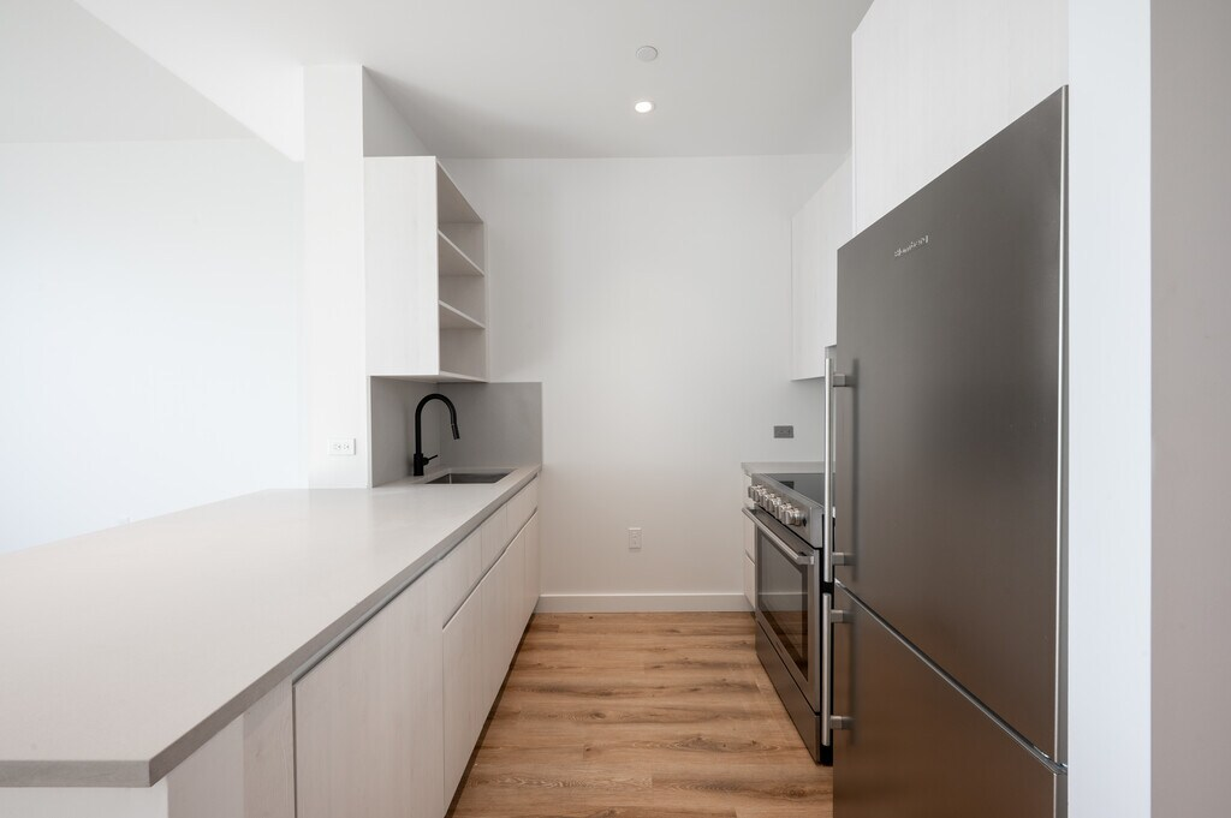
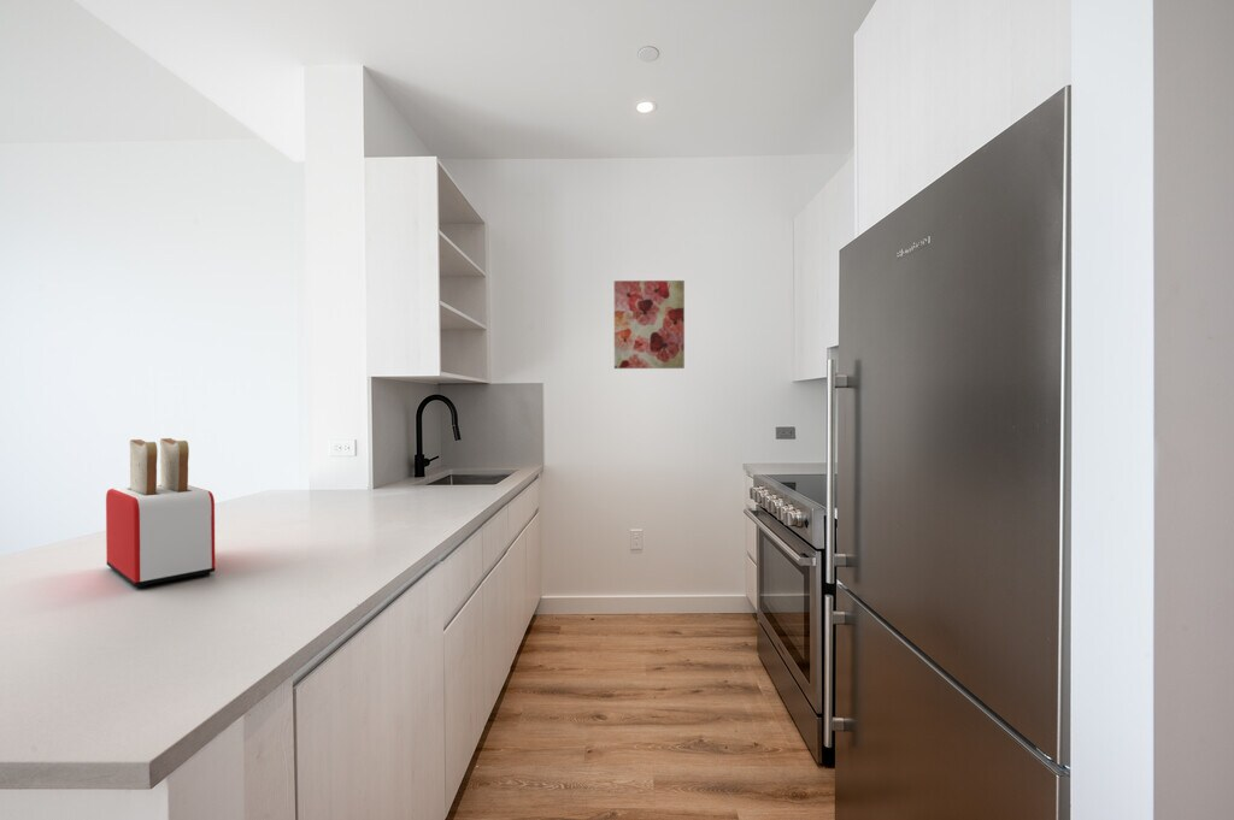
+ toaster [105,437,217,589]
+ wall art [613,279,686,370]
